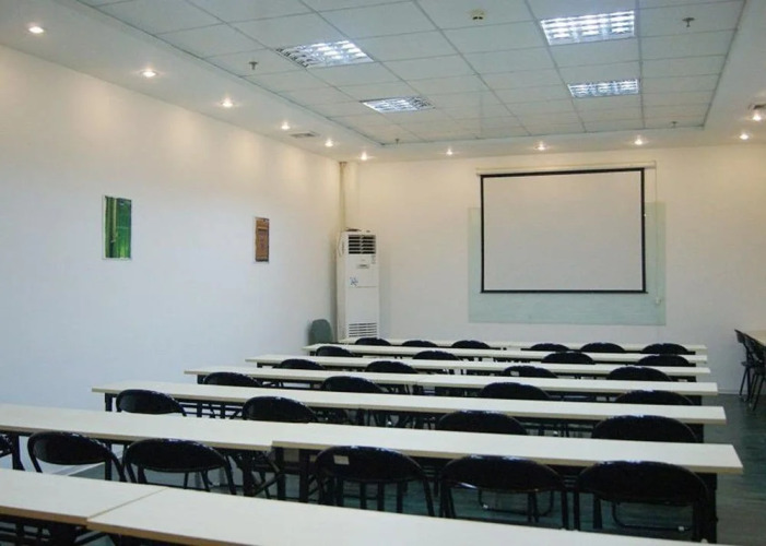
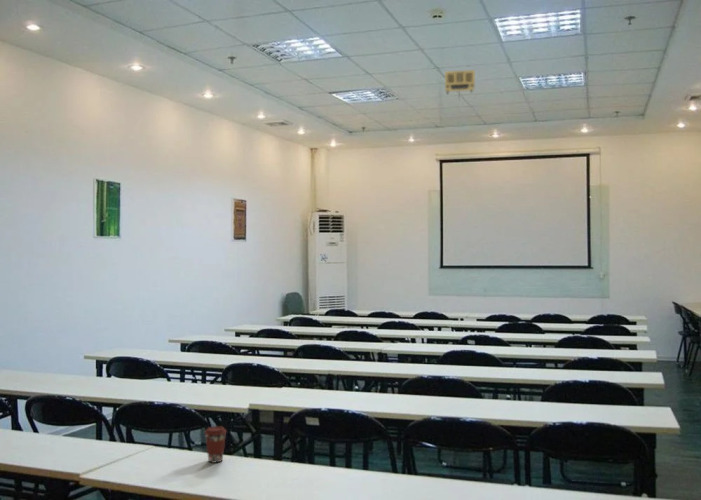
+ projector [444,69,476,101]
+ coffee cup [203,425,228,464]
